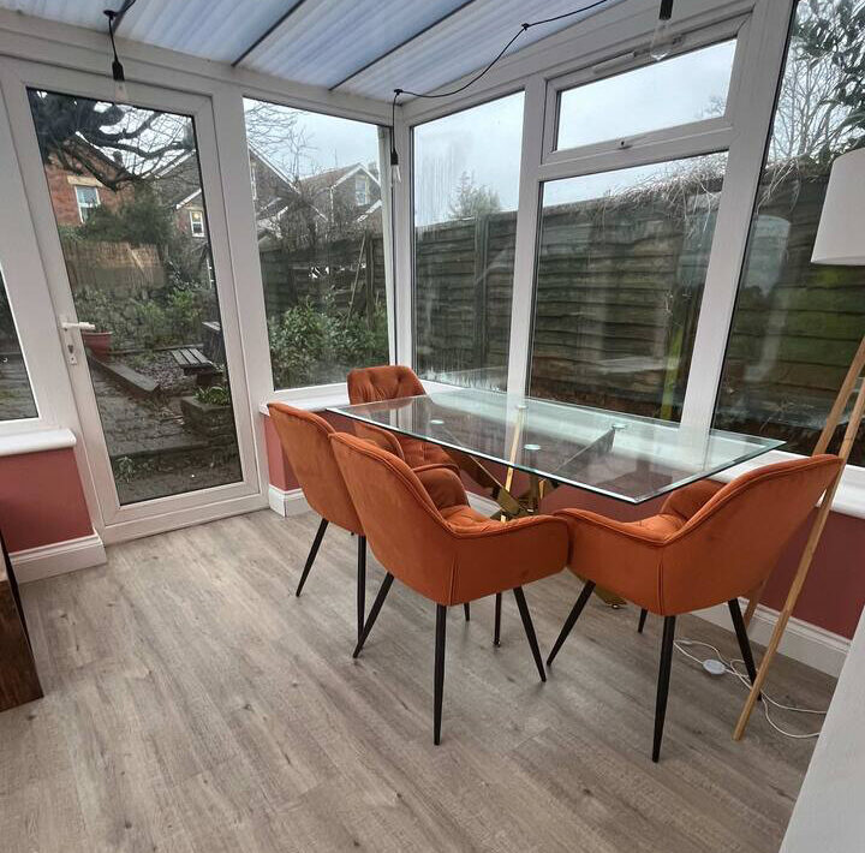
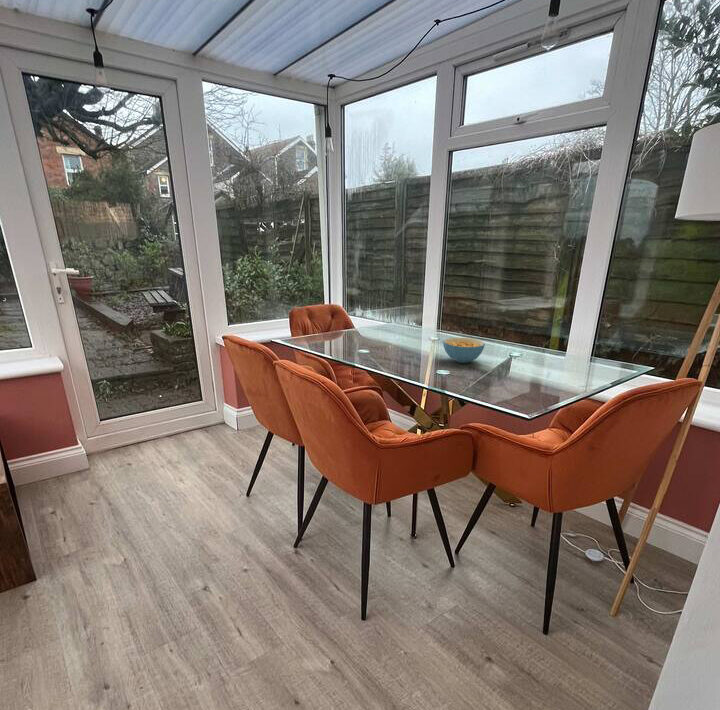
+ cereal bowl [442,337,486,364]
